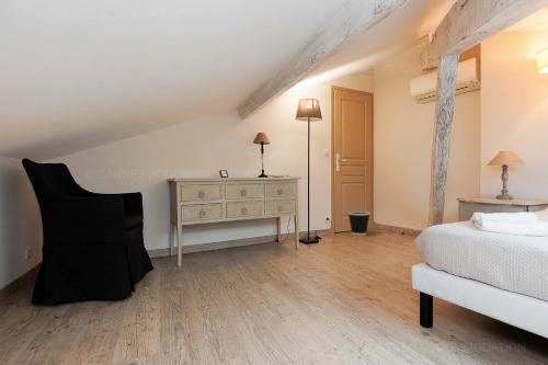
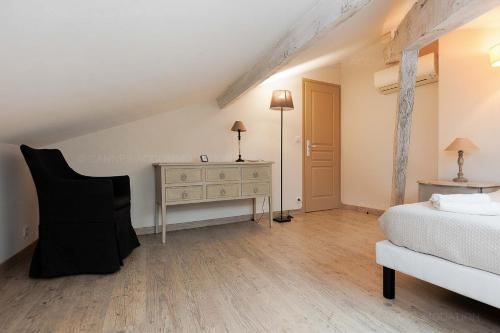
- wastebasket [346,210,372,237]
